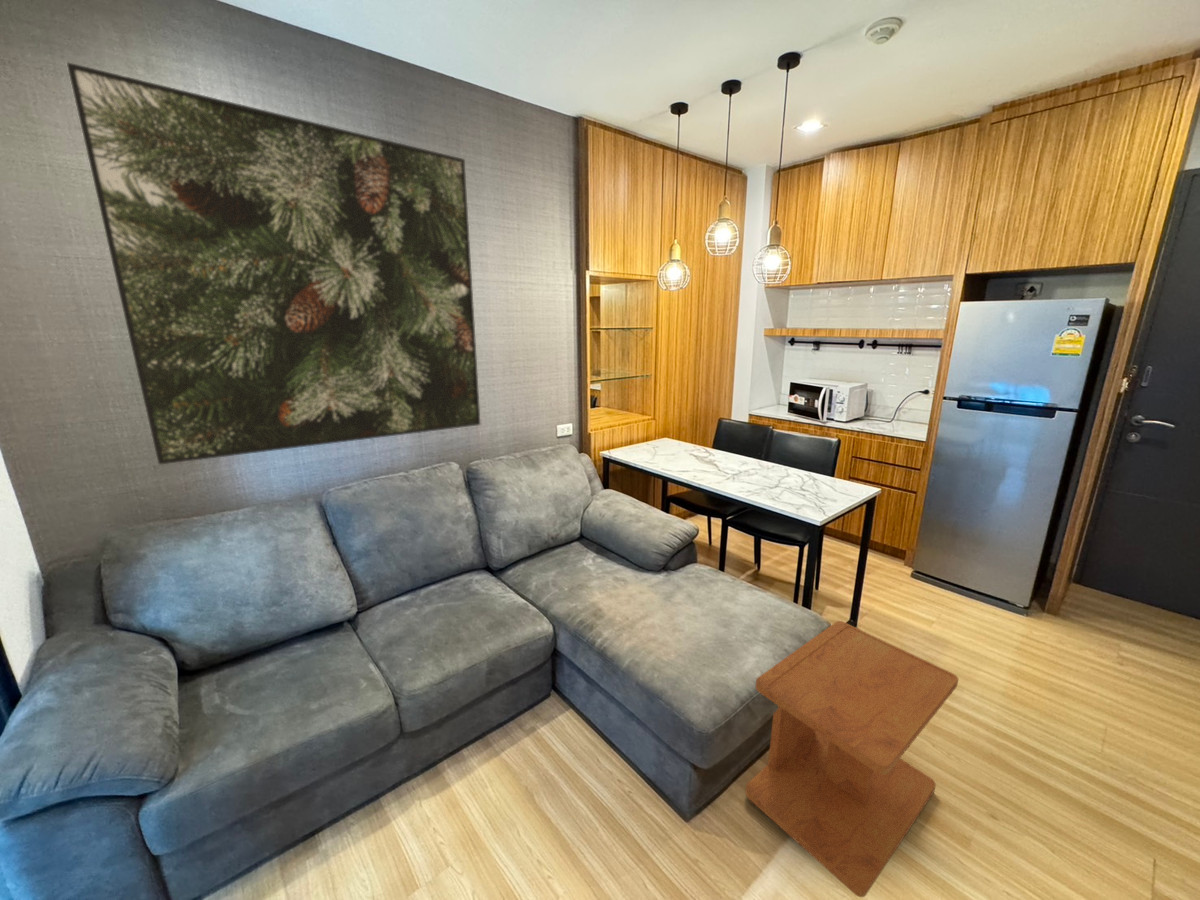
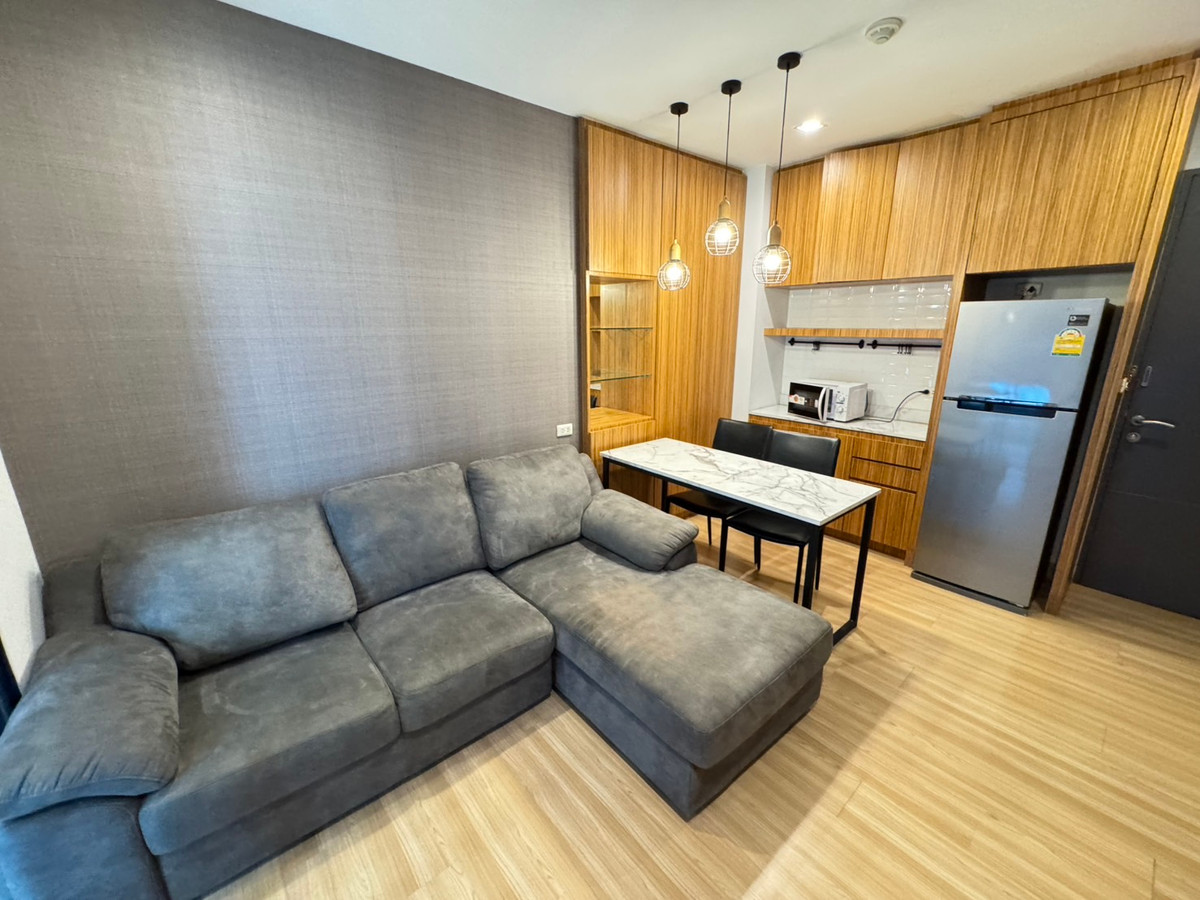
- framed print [66,61,481,465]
- side table [745,620,959,898]
